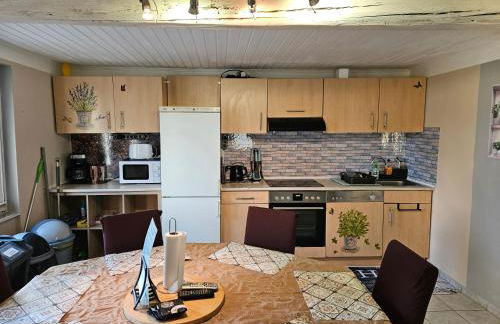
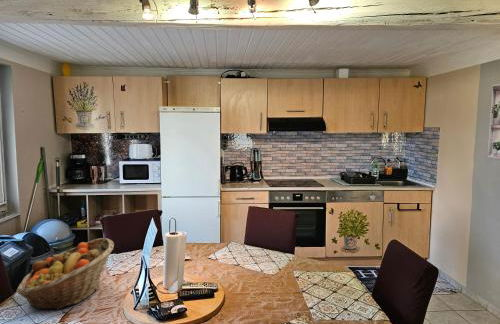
+ fruit basket [16,237,115,311]
